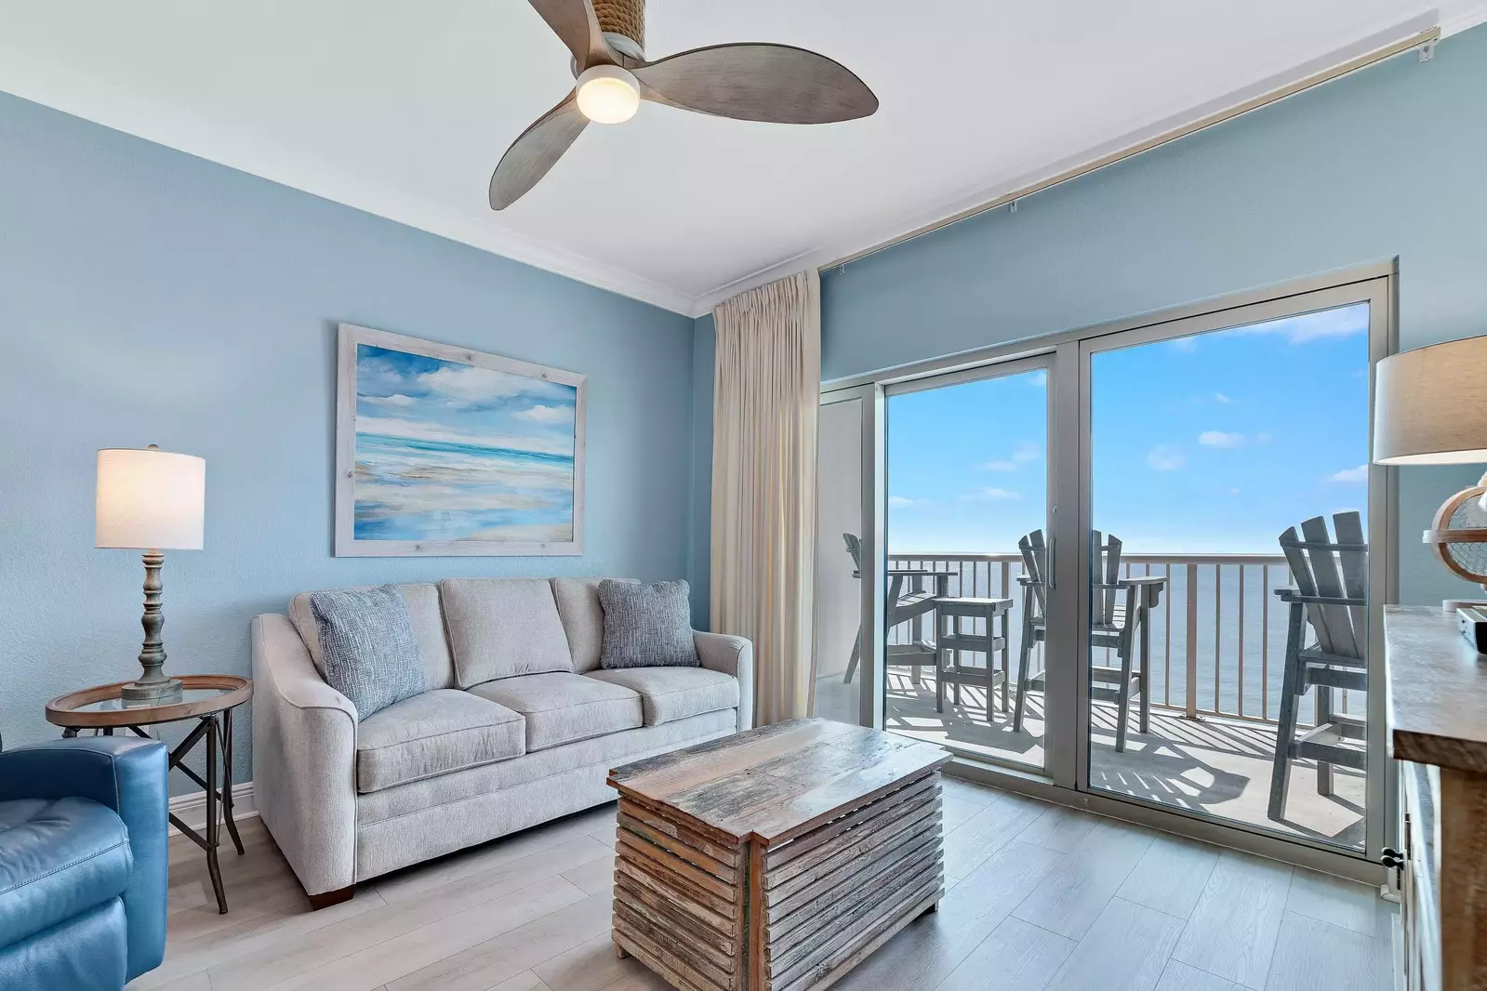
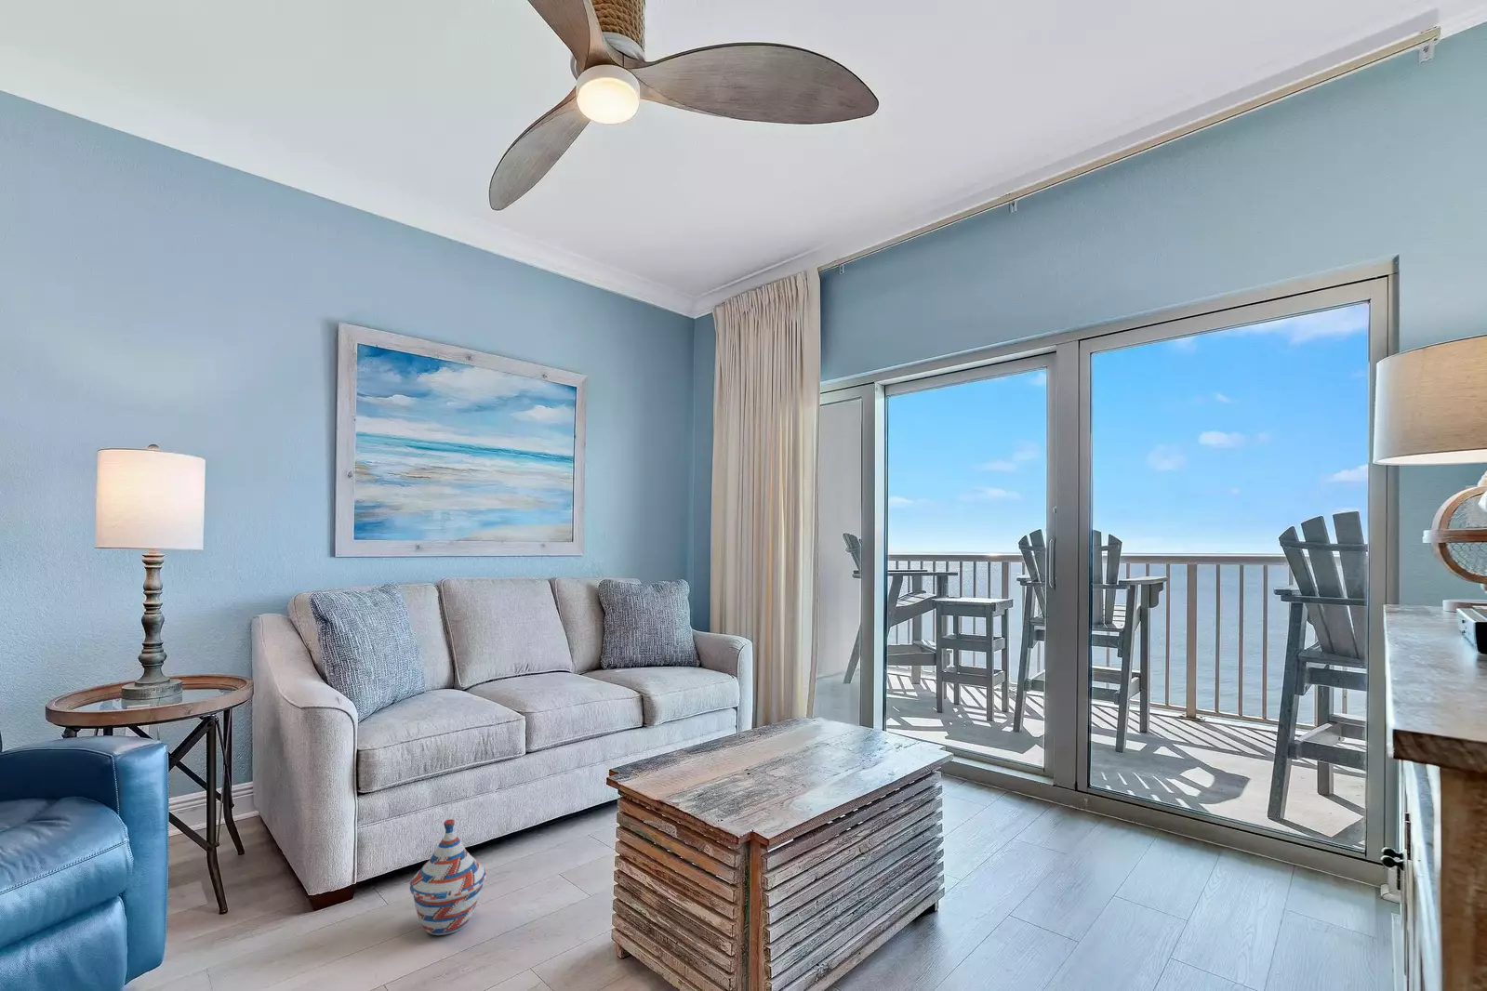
+ woven basket [408,818,487,936]
